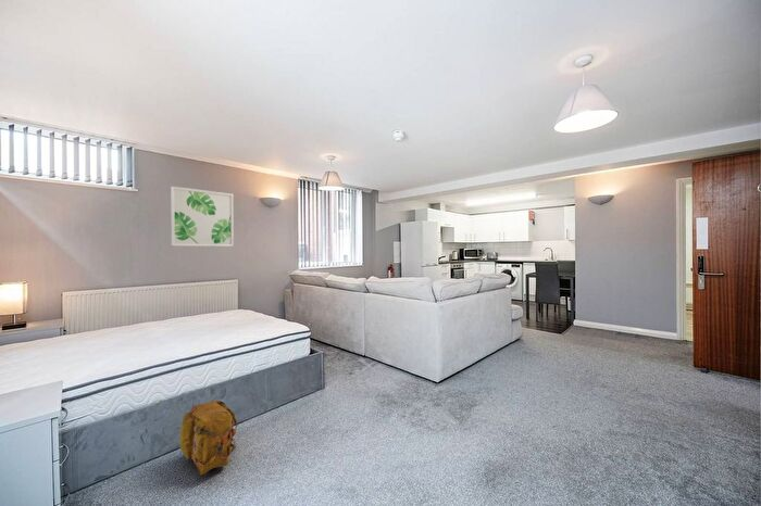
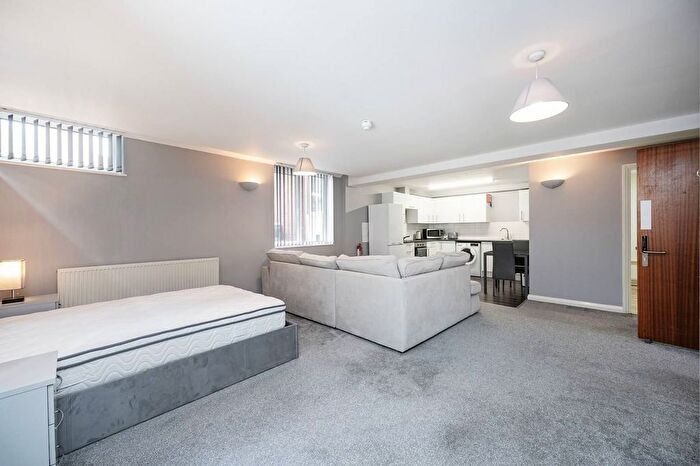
- backpack [178,400,238,476]
- wall art [170,186,235,248]
